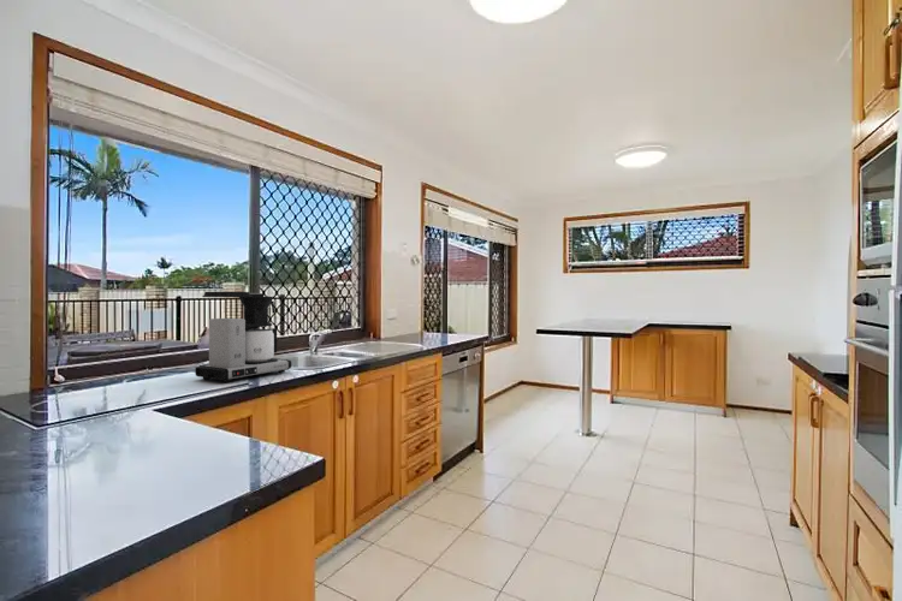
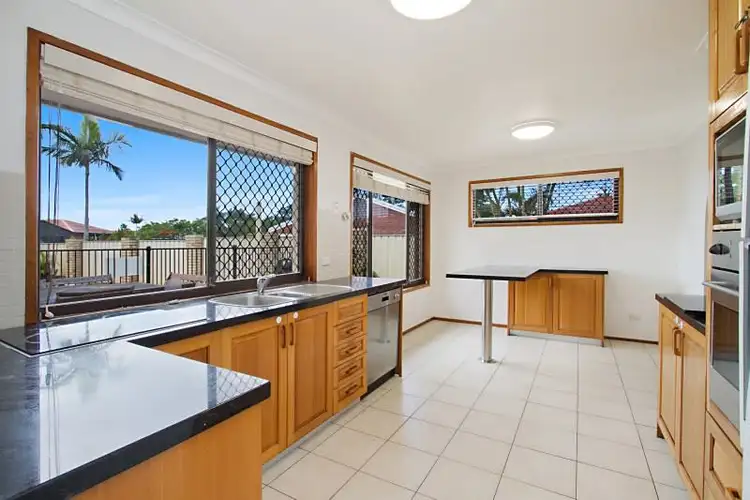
- coffee maker [194,291,292,383]
